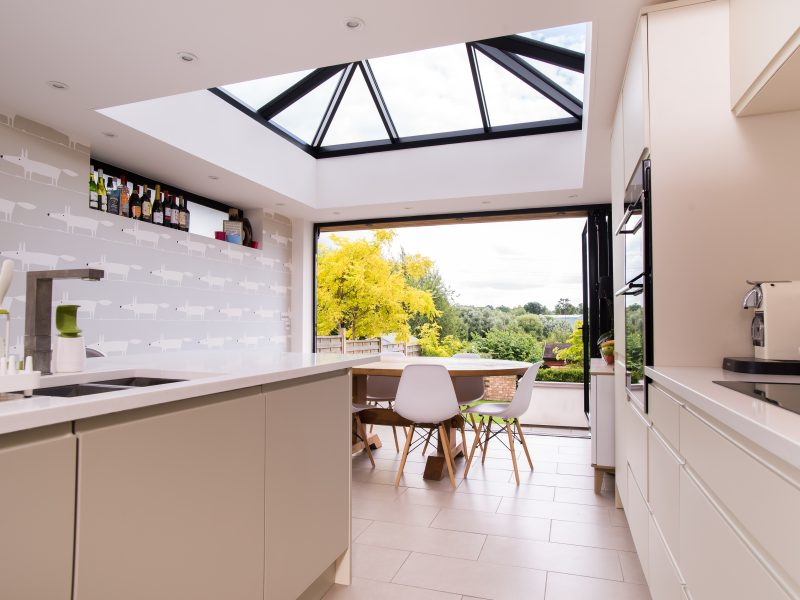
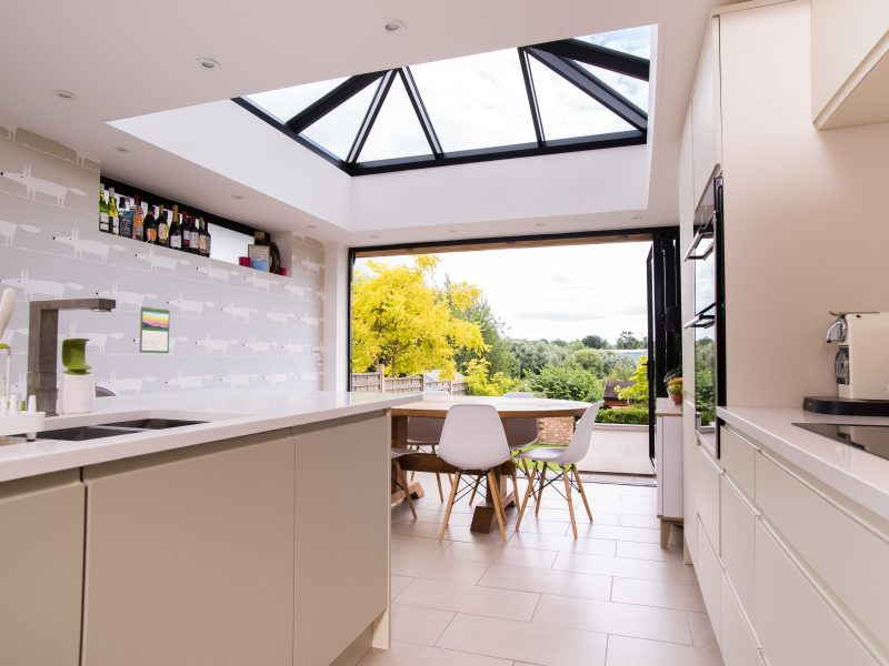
+ calendar [139,305,171,354]
